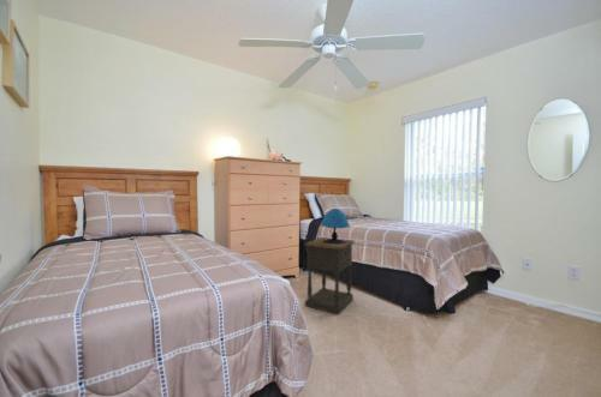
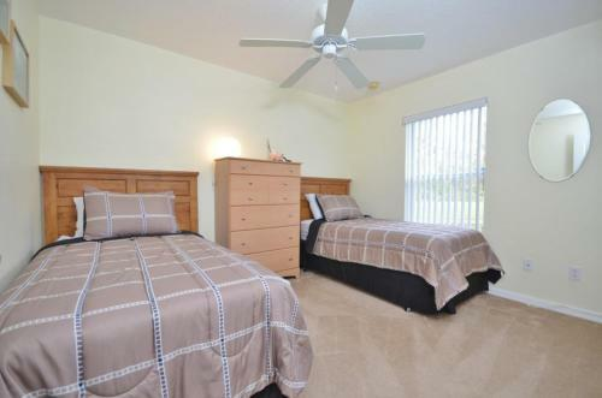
- table lamp [320,207,351,245]
- nightstand [303,236,356,315]
